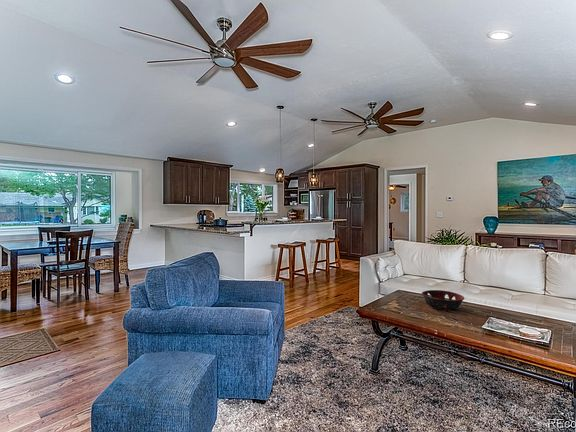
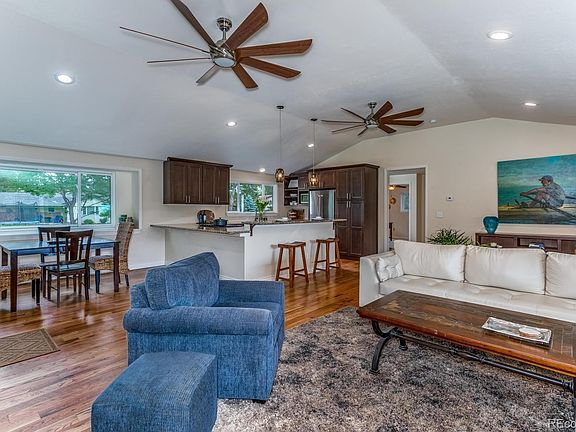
- decorative bowl [421,289,465,311]
